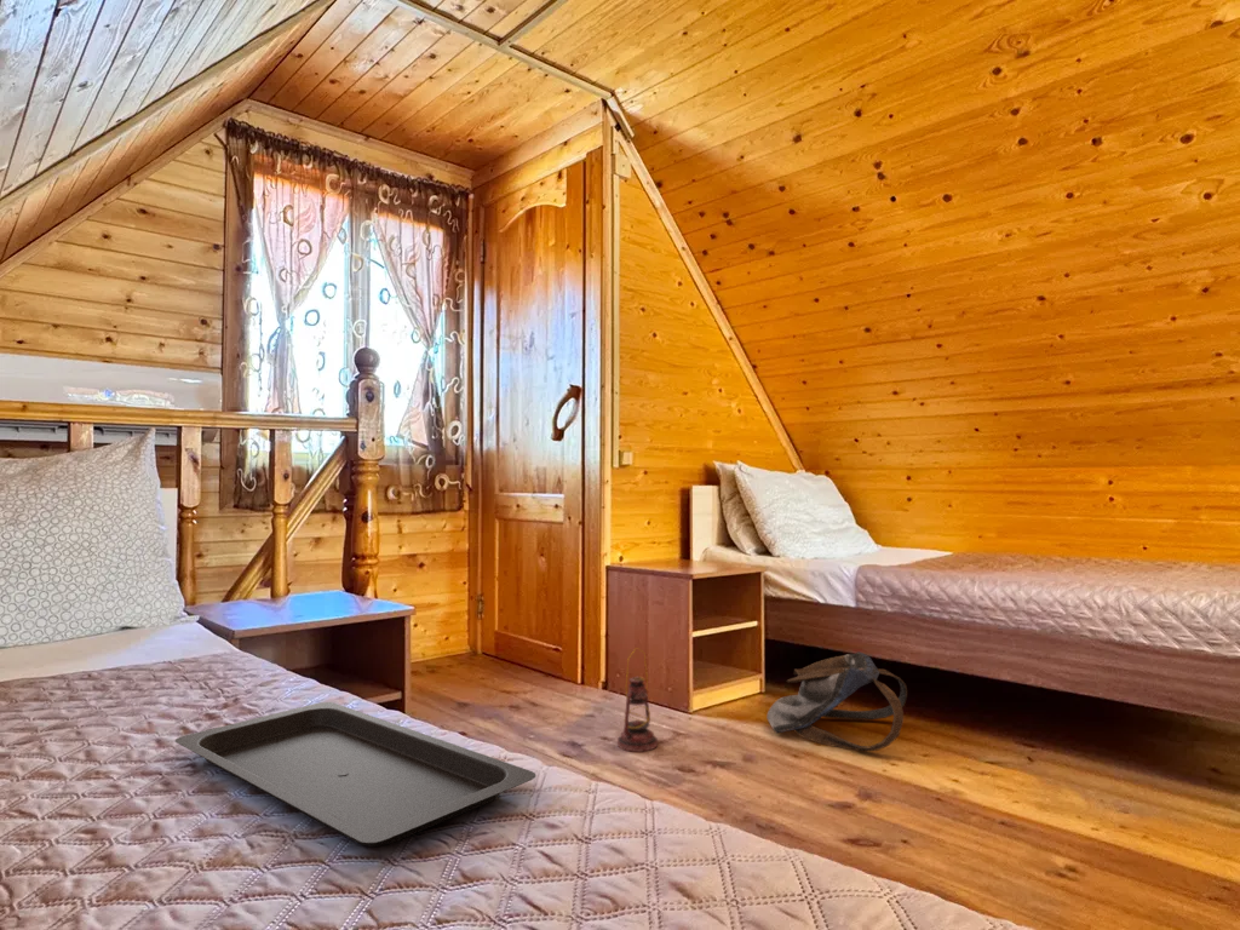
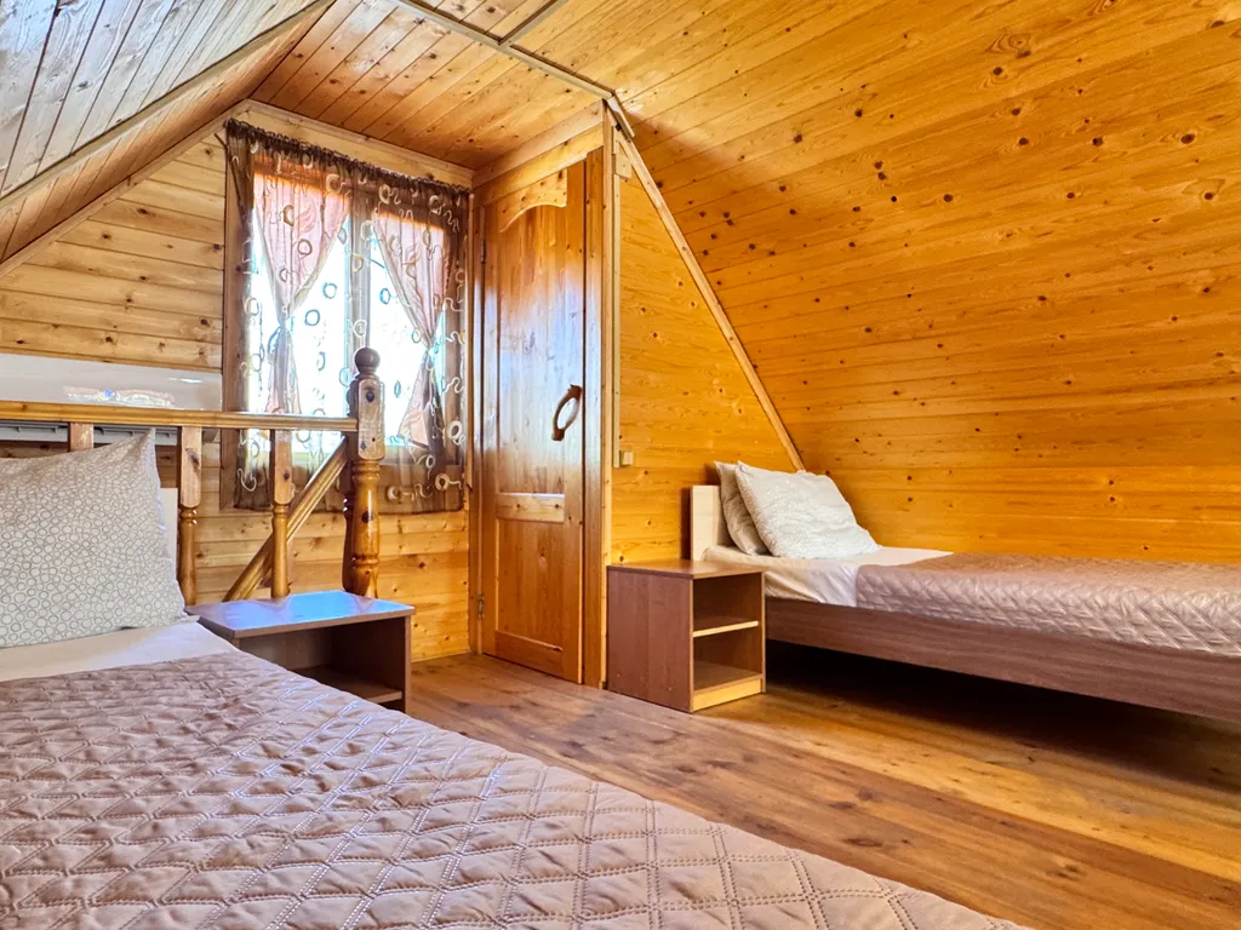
- lantern [616,647,659,753]
- backpack [765,650,908,752]
- serving tray [174,701,536,848]
